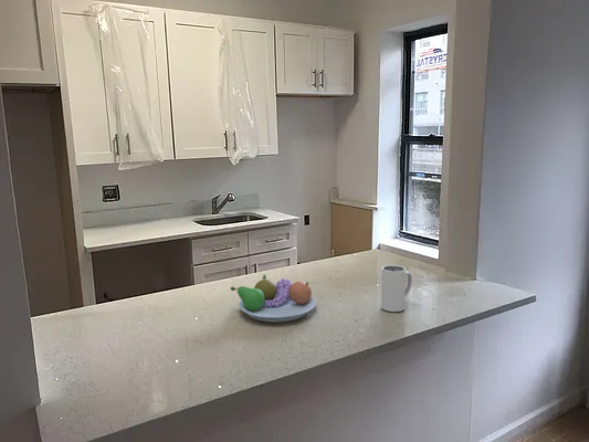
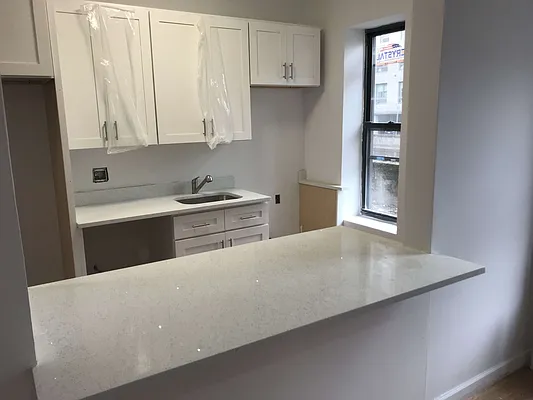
- mug [380,264,413,313]
- fruit bowl [230,273,317,323]
